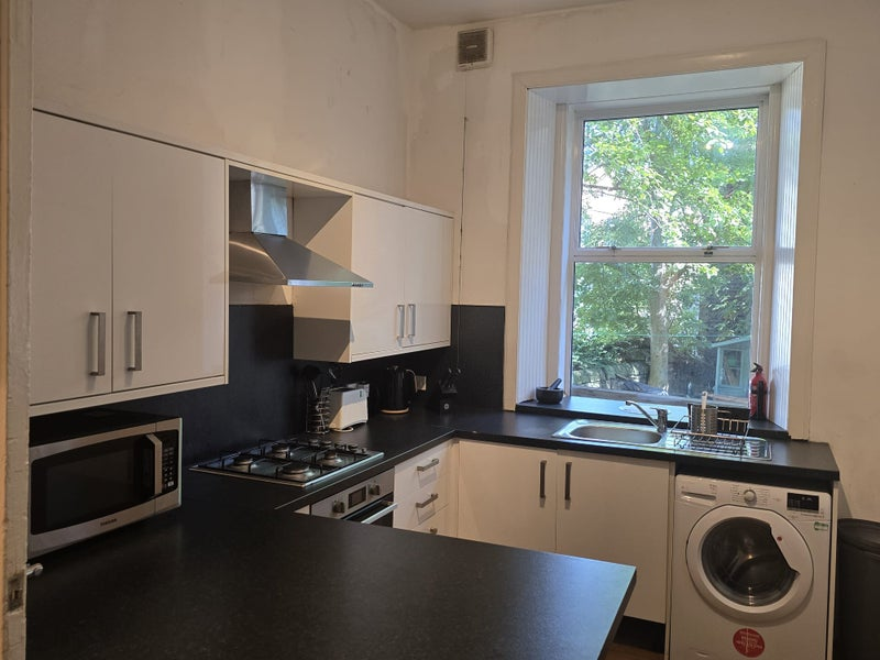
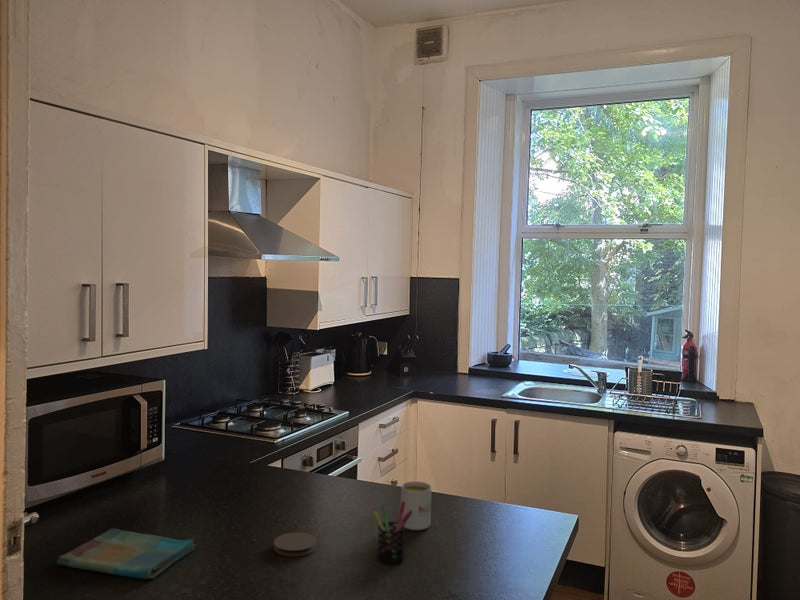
+ dish towel [56,528,197,580]
+ mug [400,480,432,531]
+ pen holder [373,501,413,565]
+ coaster [273,531,318,557]
